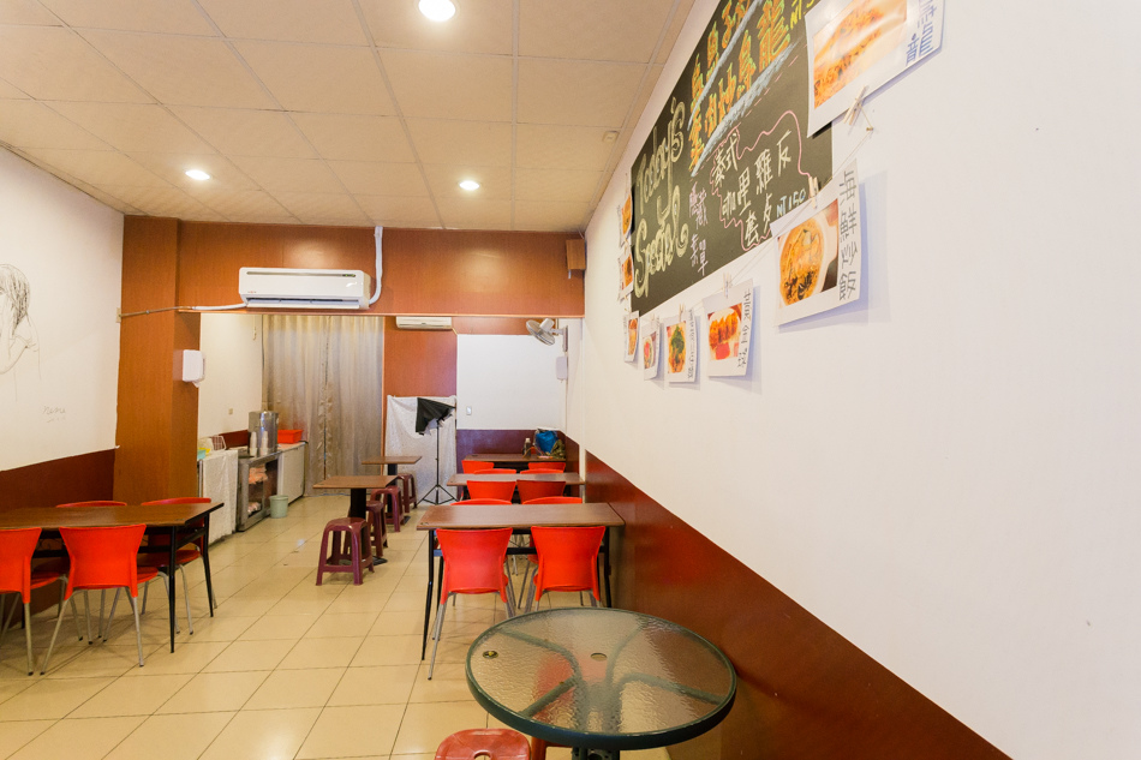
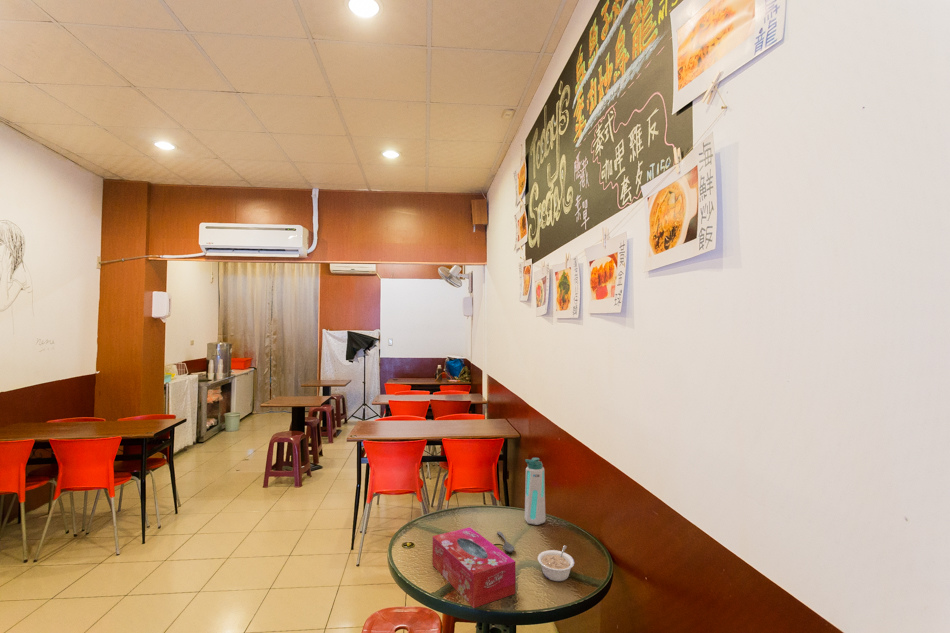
+ soupspoon [496,531,515,553]
+ legume [537,545,575,582]
+ water bottle [524,457,546,526]
+ tissue box [431,526,516,609]
